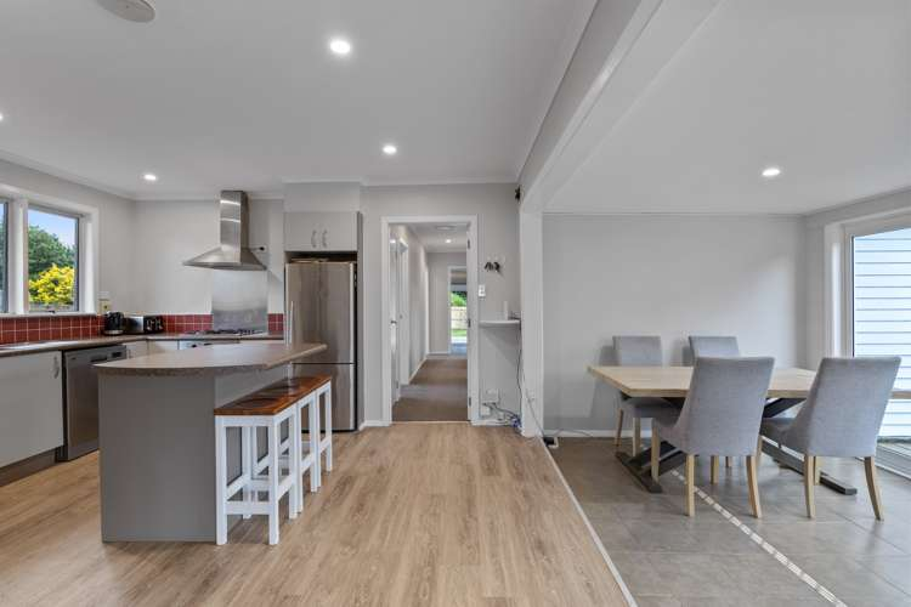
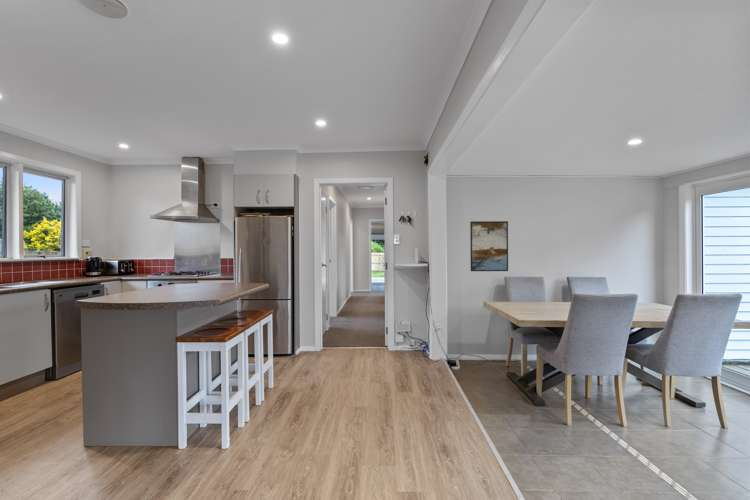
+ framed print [469,220,509,272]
